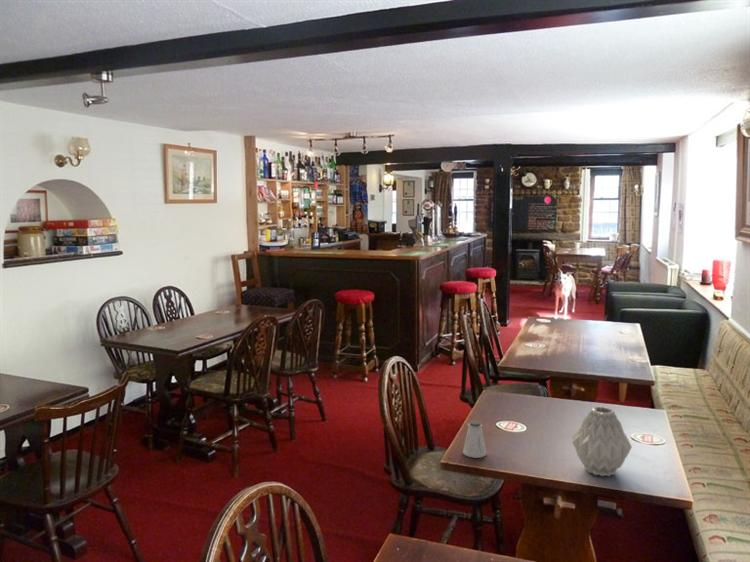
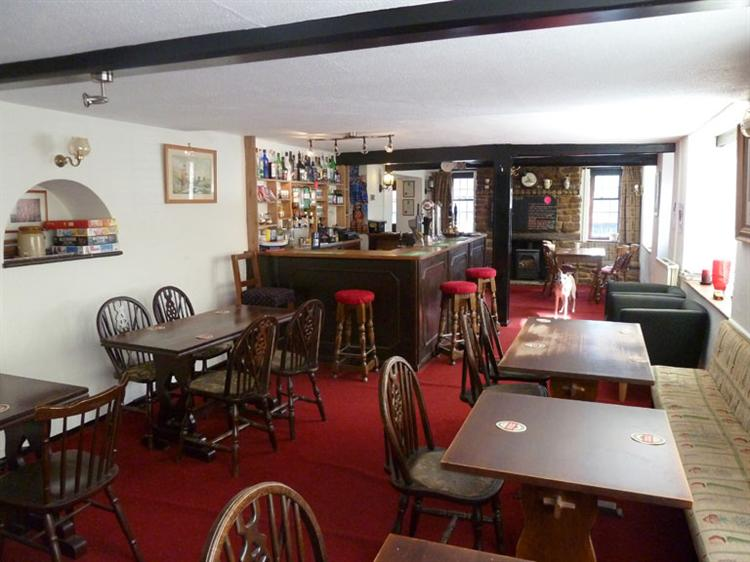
- vase [571,405,633,477]
- saltshaker [462,419,487,459]
